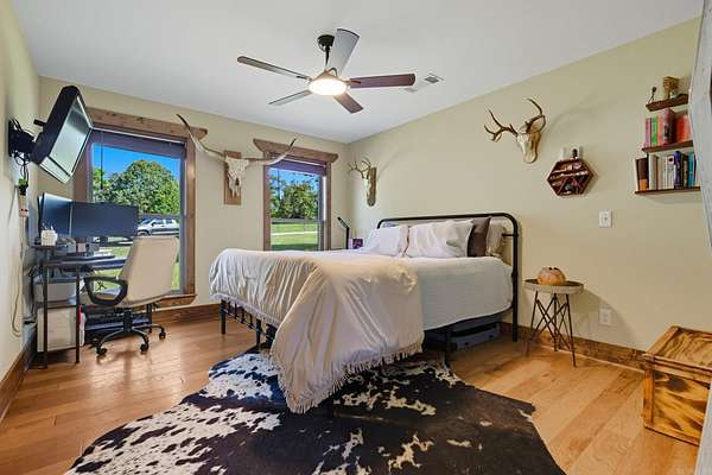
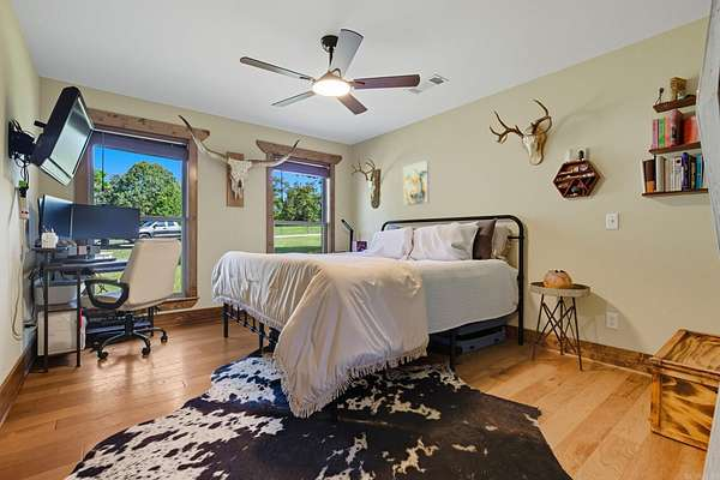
+ wall art [402,160,431,206]
